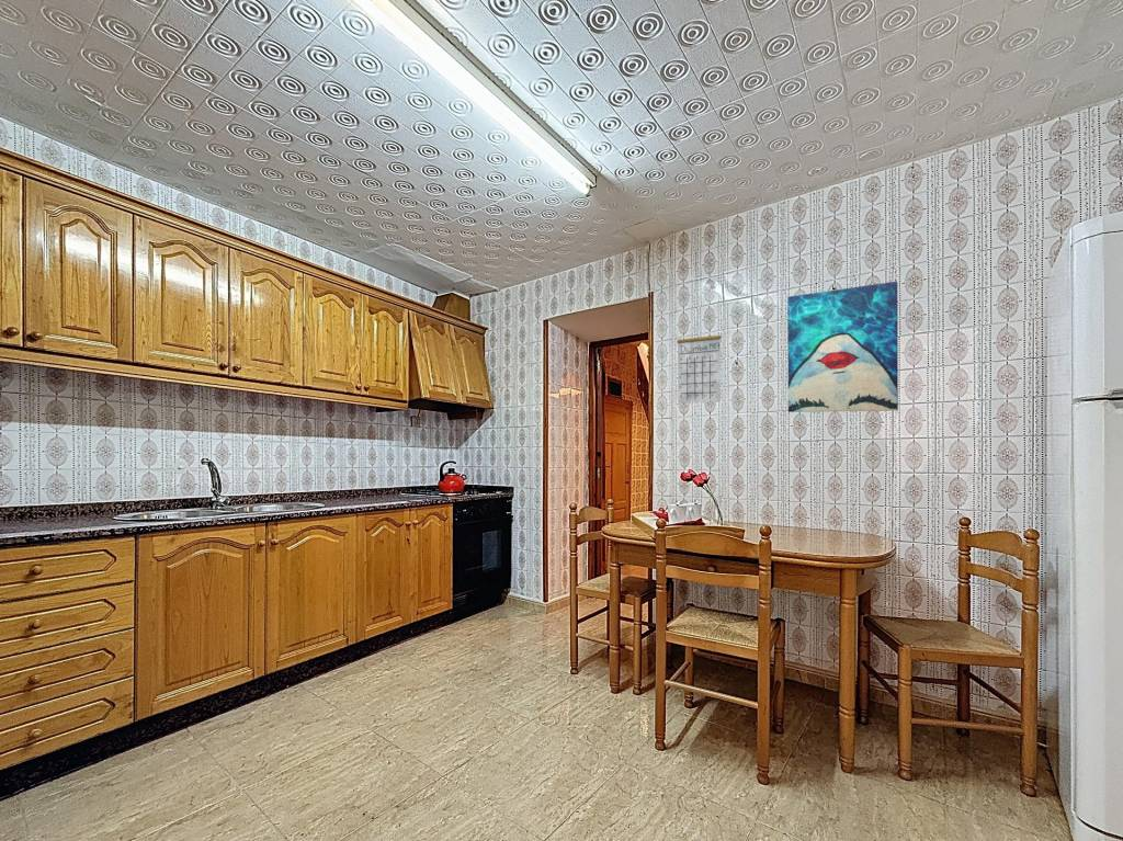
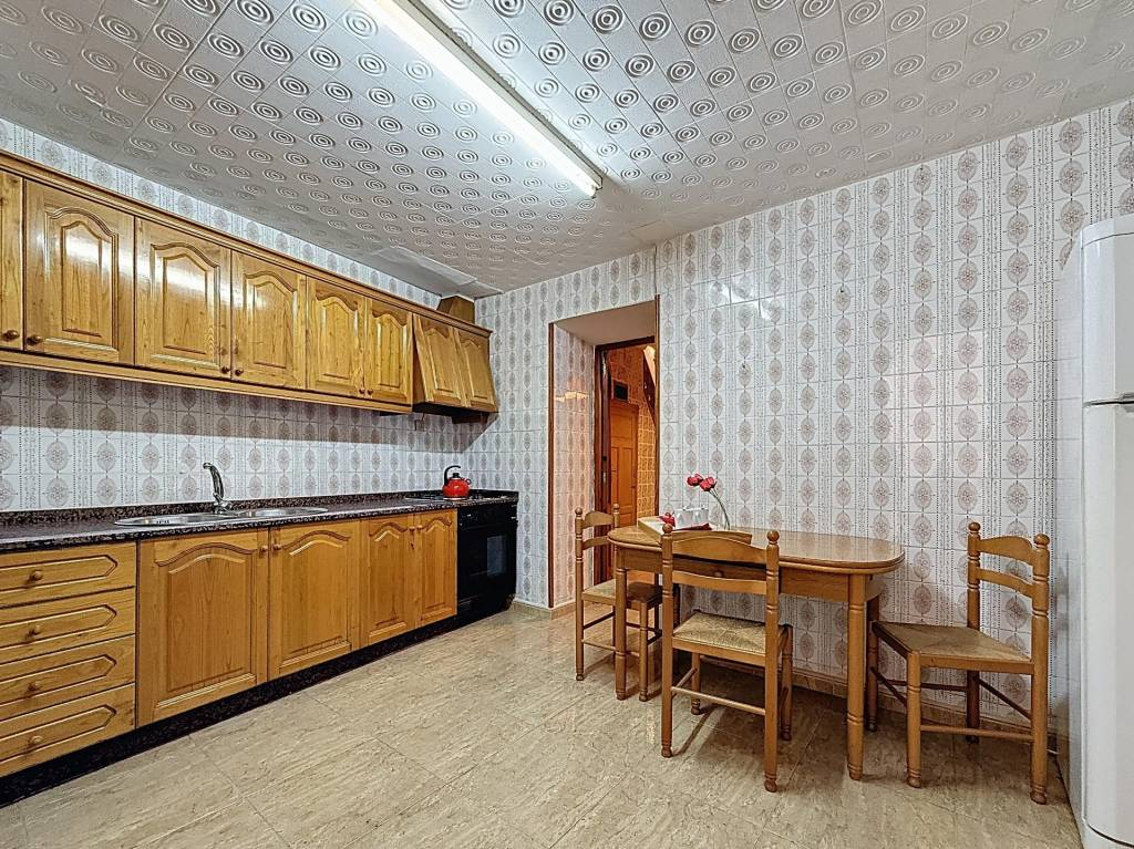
- wall art [786,281,899,413]
- calendar [676,323,723,404]
